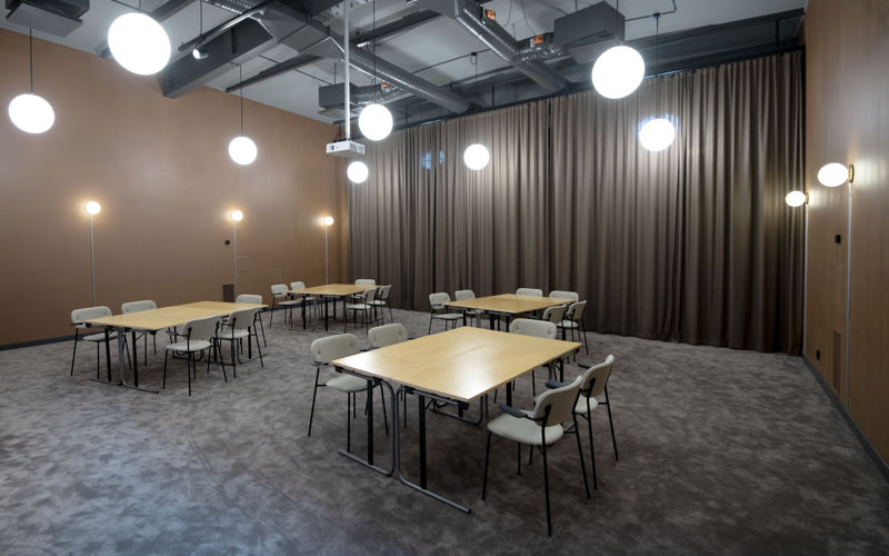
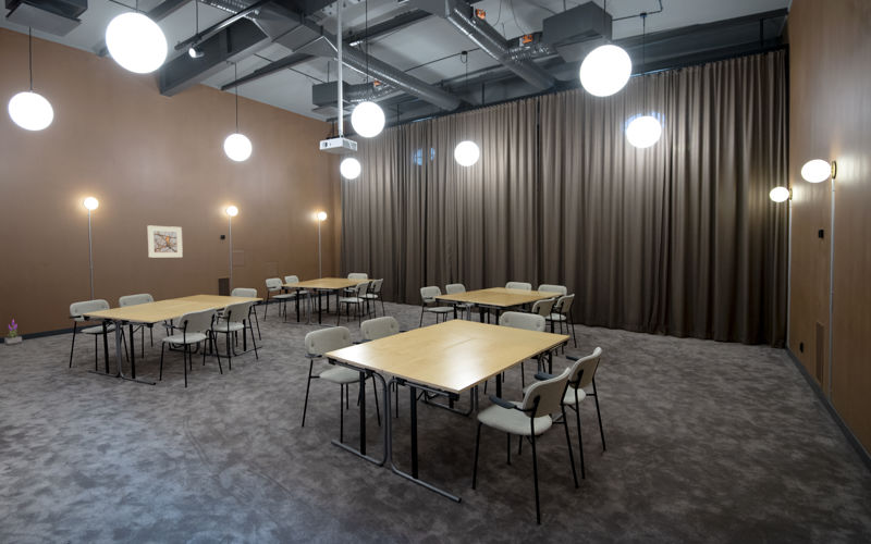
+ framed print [147,224,184,259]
+ potted plant [3,318,23,346]
